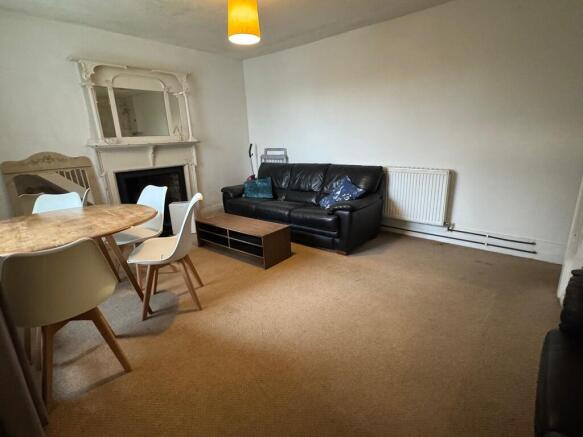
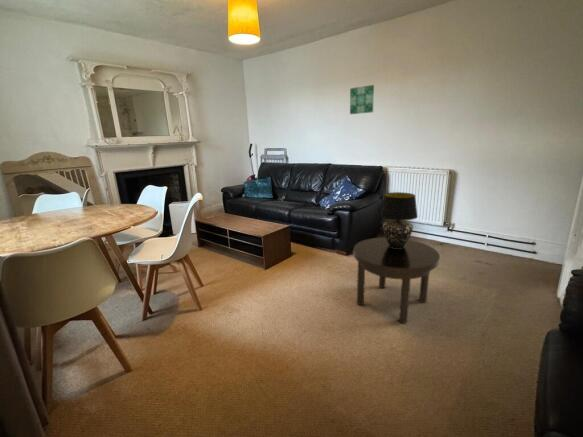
+ table lamp [379,191,419,248]
+ side table [352,236,441,325]
+ wall art [349,84,375,115]
